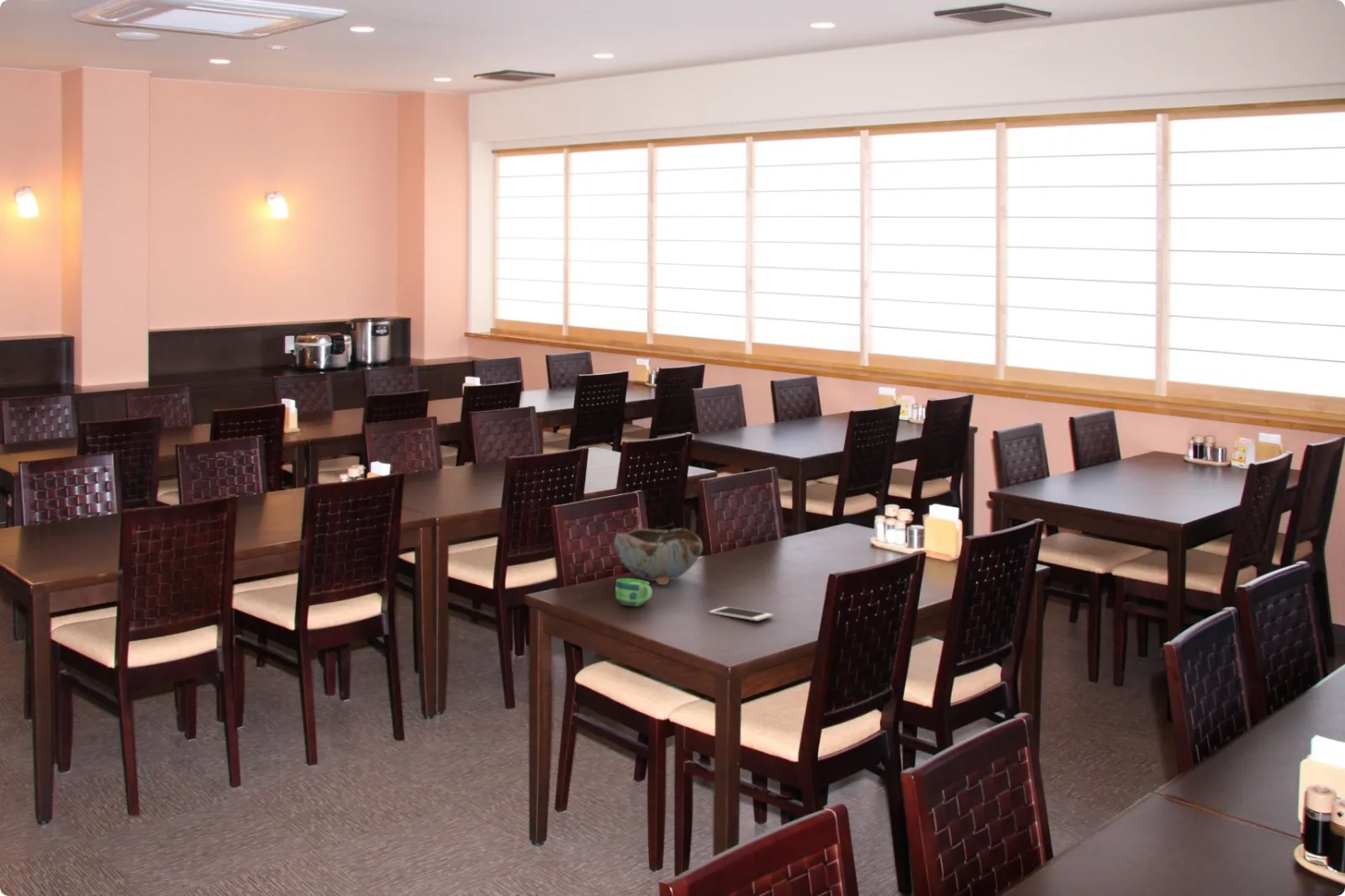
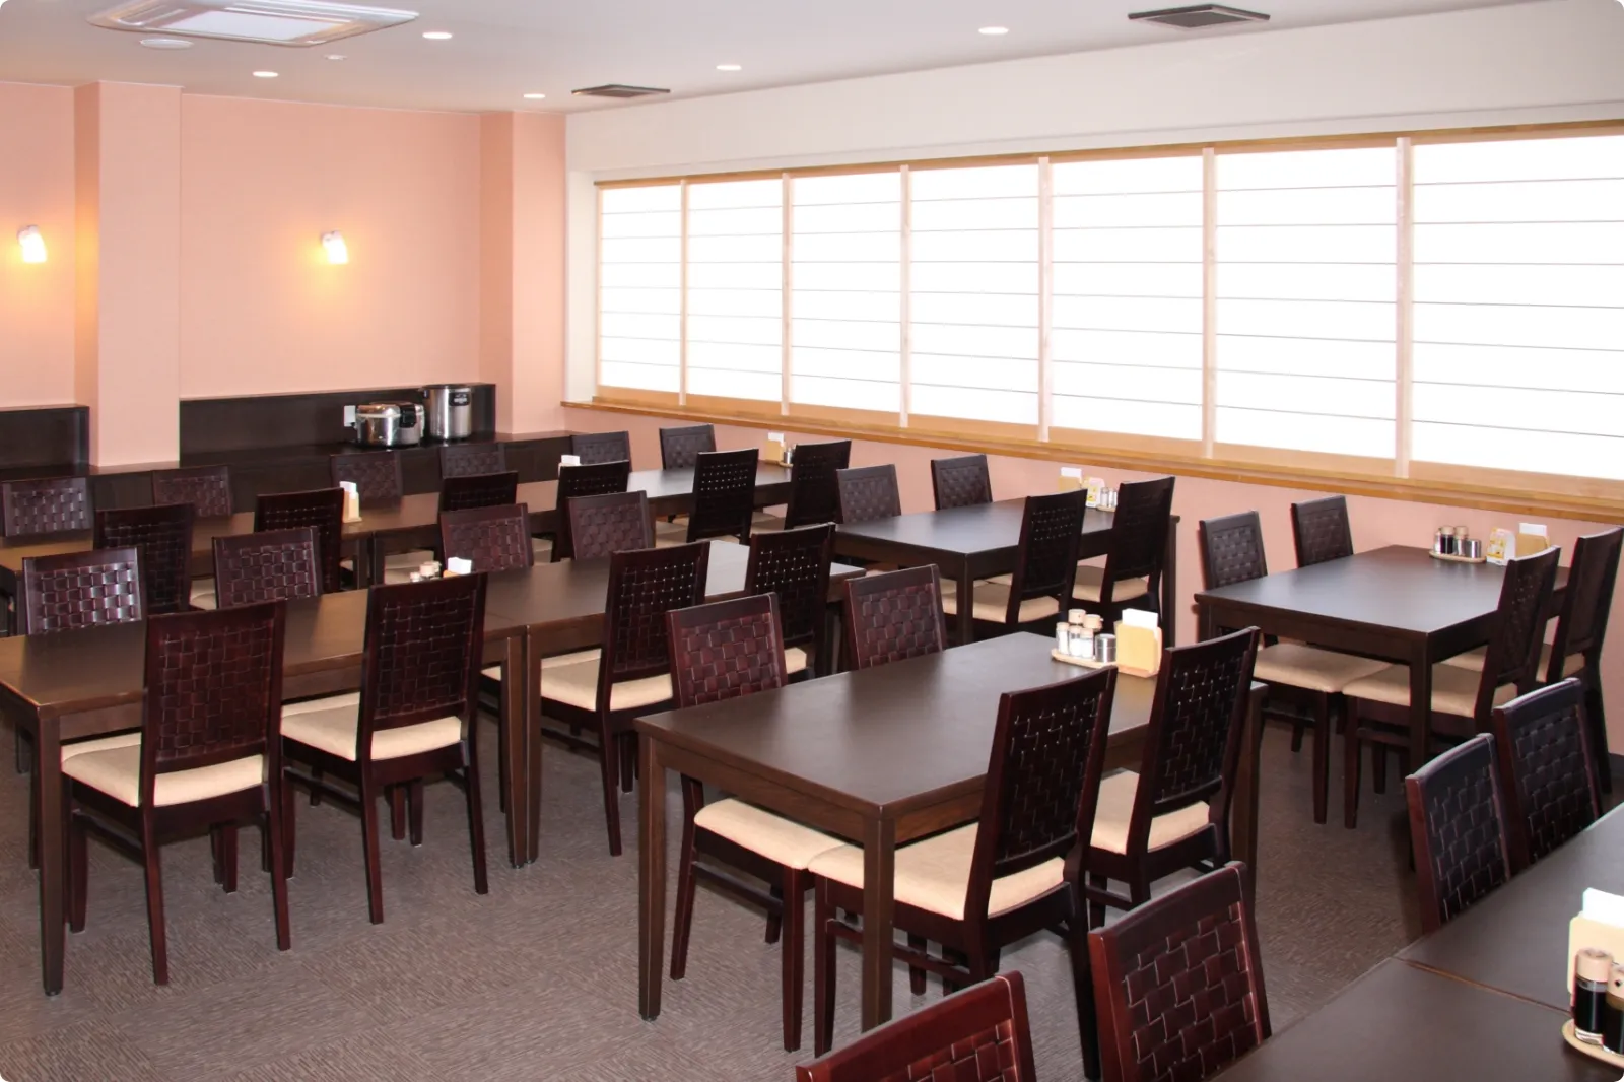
- cell phone [709,606,774,622]
- bowl [614,527,704,586]
- cup [614,577,653,607]
